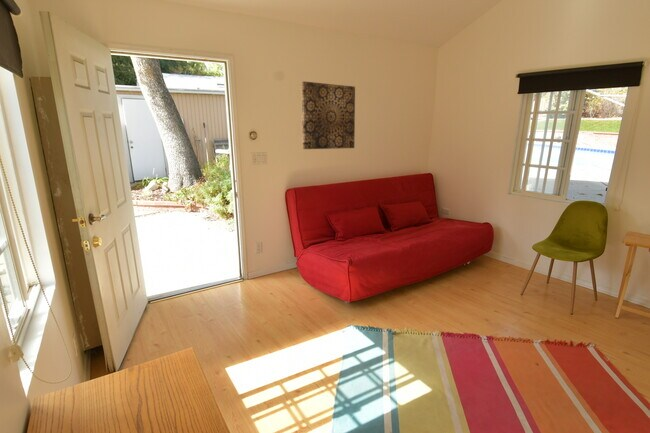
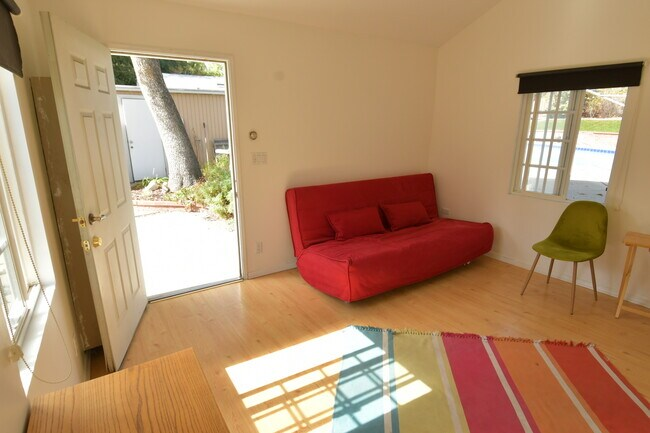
- wall art [300,80,356,150]
